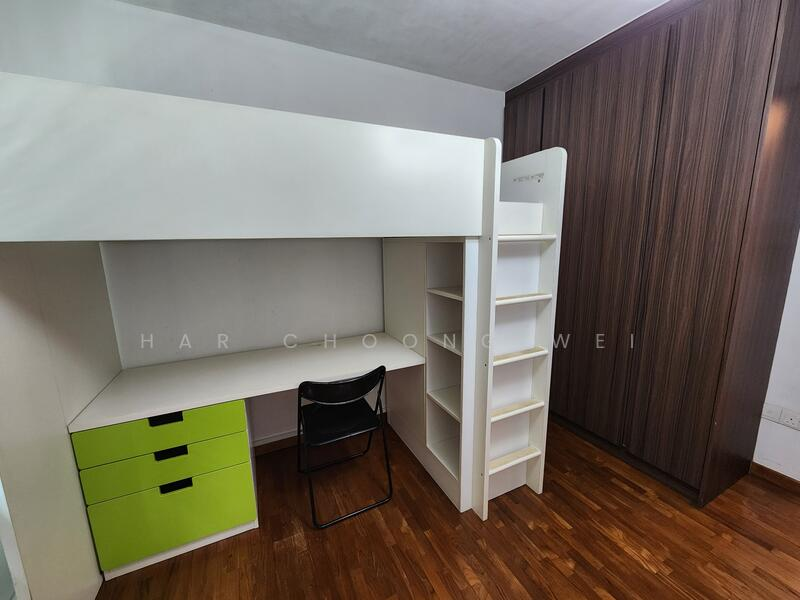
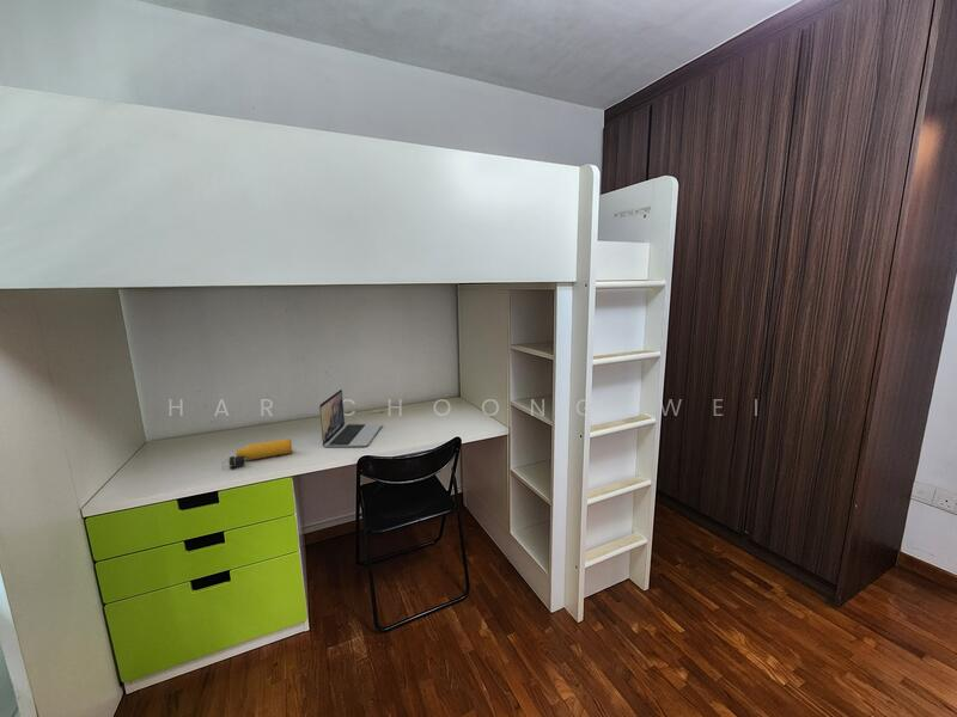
+ water bottle [220,437,293,470]
+ laptop [318,388,383,448]
